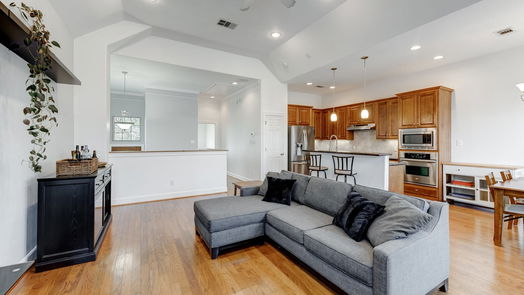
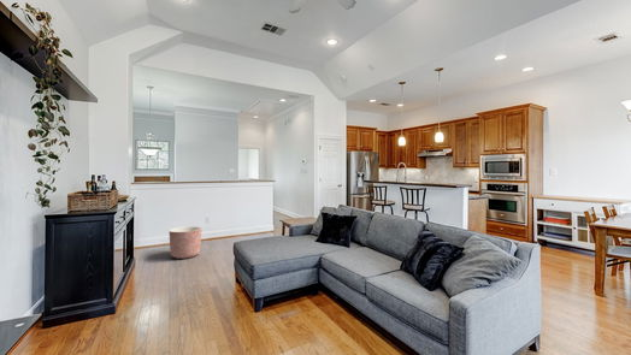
+ planter [169,225,202,260]
